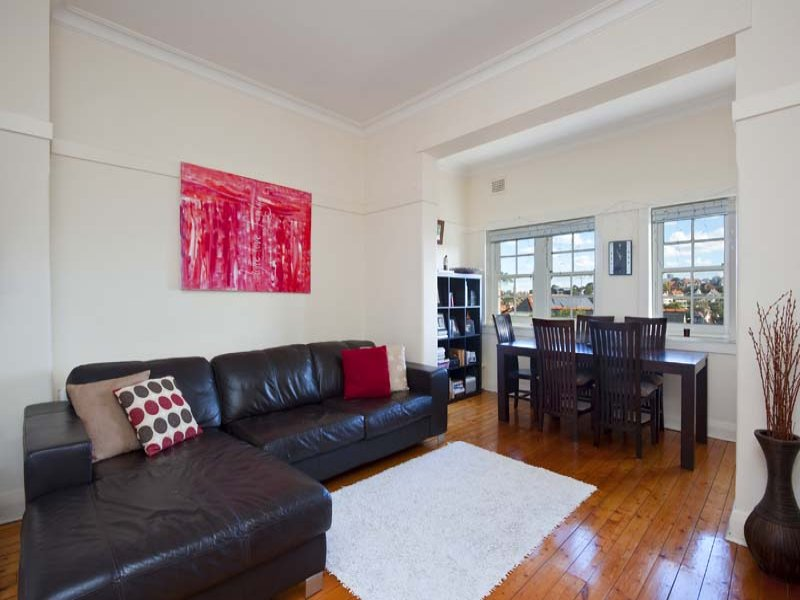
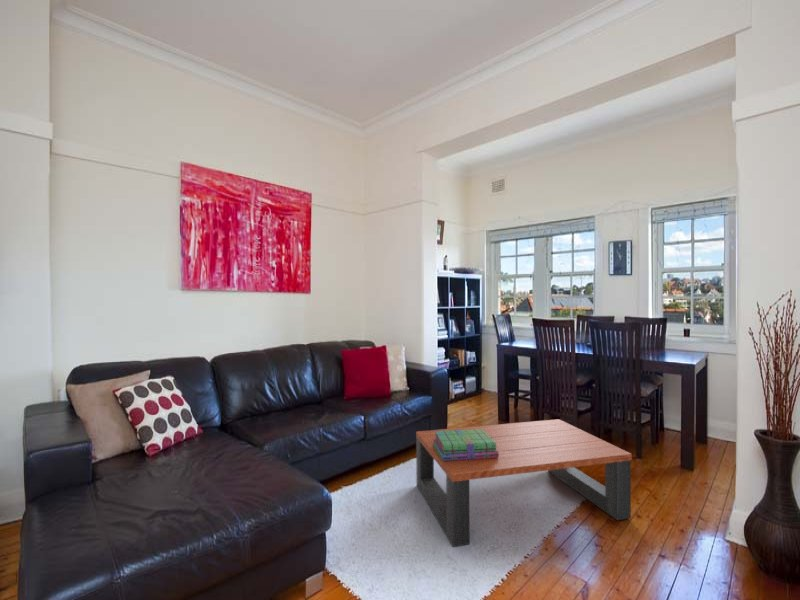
+ coffee table [415,418,633,548]
+ stack of books [433,429,499,461]
